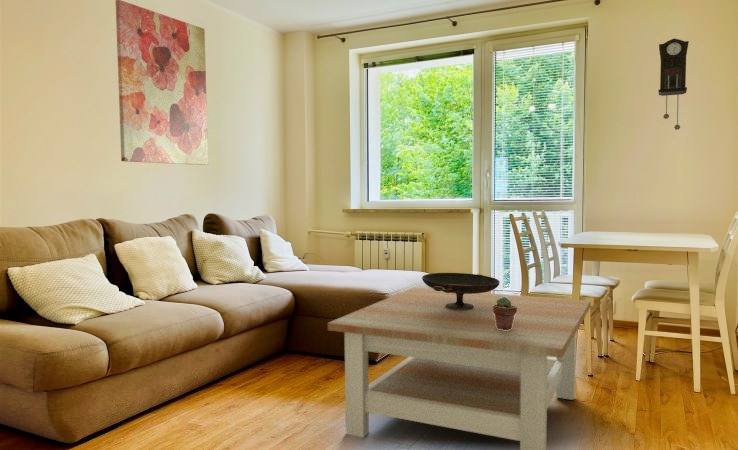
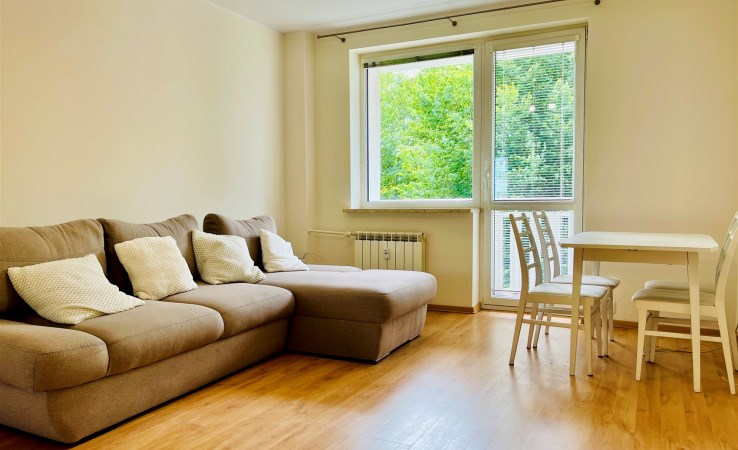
- decorative bowl [421,272,501,310]
- wall art [115,0,209,166]
- potted succulent [493,297,517,330]
- coffee table [327,287,592,450]
- pendulum clock [658,38,690,131]
